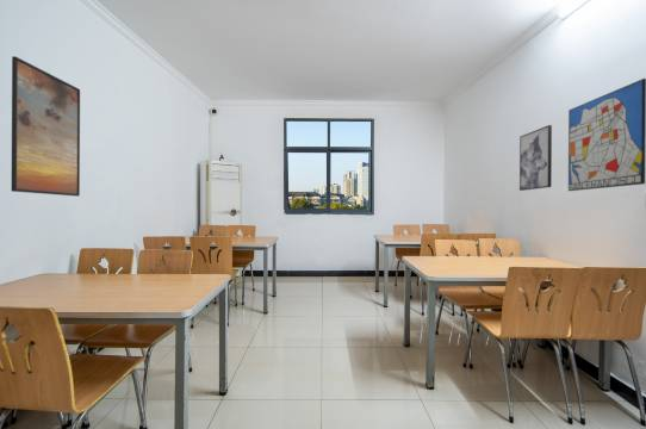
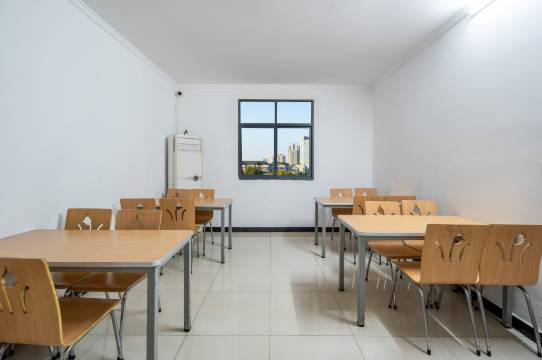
- wall art [518,124,553,192]
- wall art [567,77,646,192]
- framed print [11,55,81,198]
